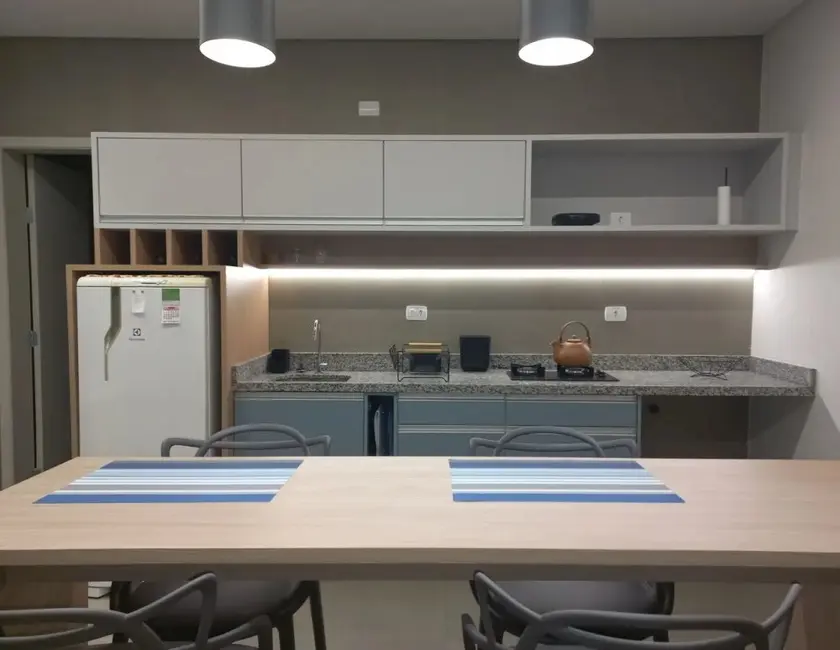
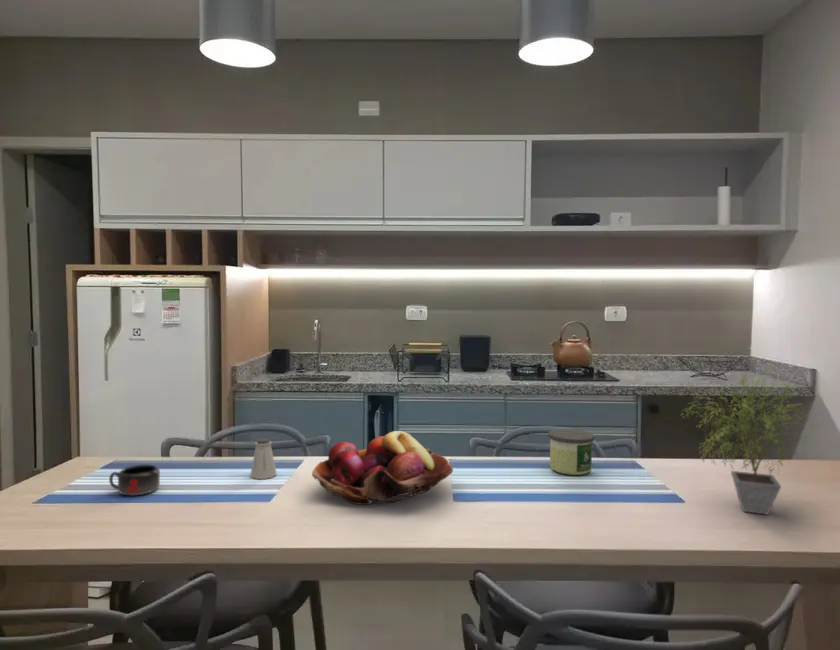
+ mug [108,464,161,496]
+ potted plant [679,363,823,516]
+ fruit basket [311,430,454,506]
+ candle [548,428,596,476]
+ saltshaker [249,437,278,480]
